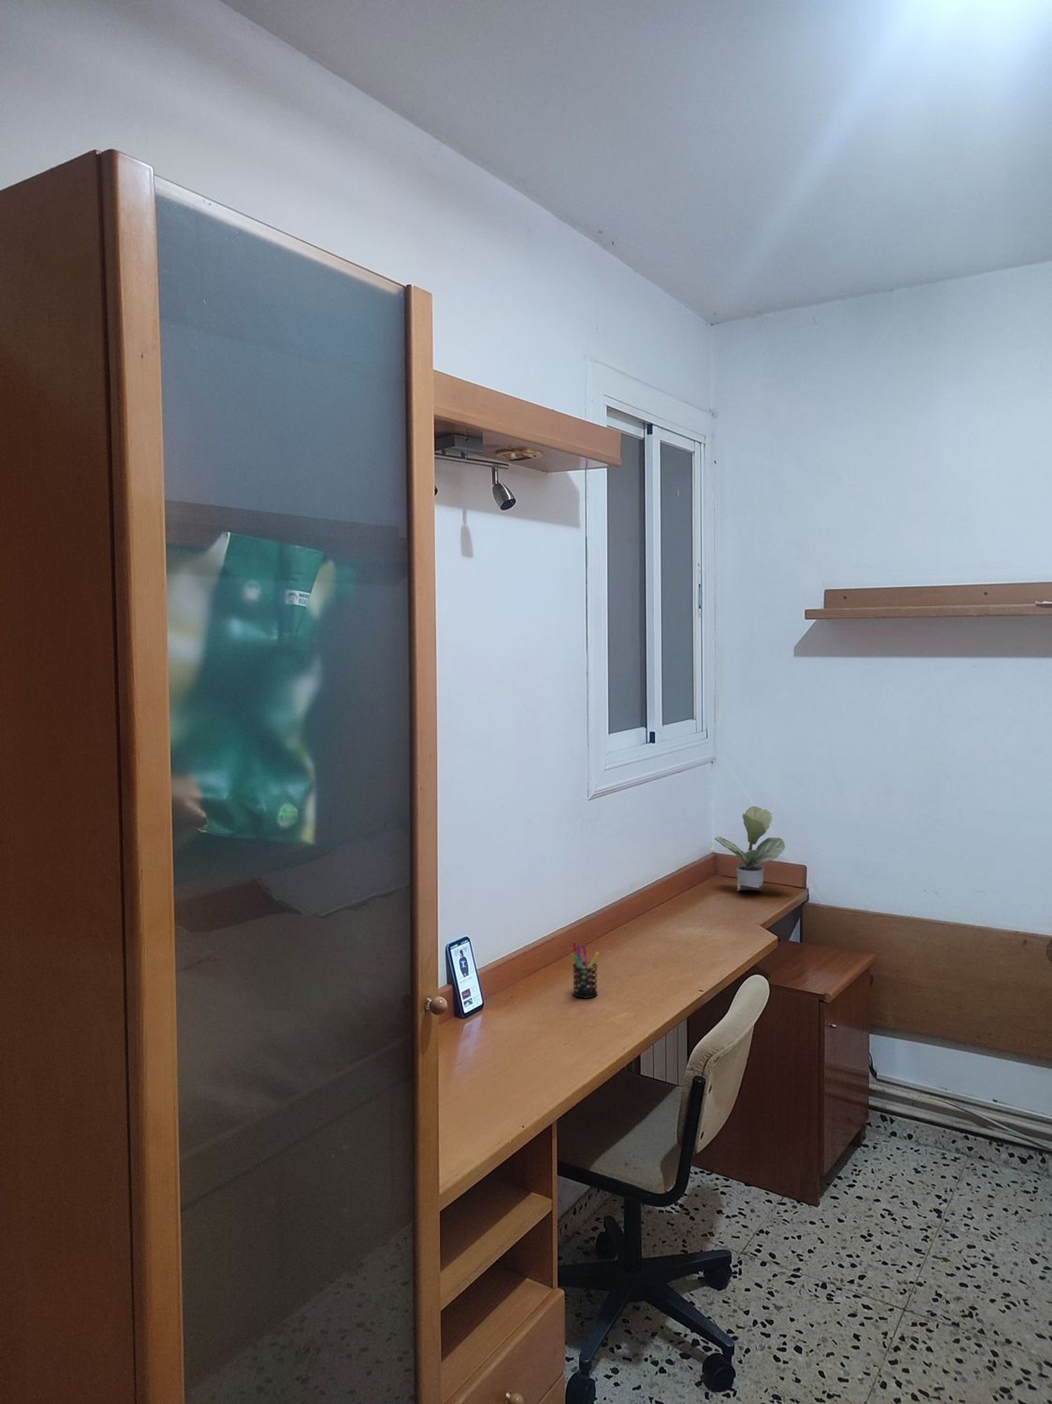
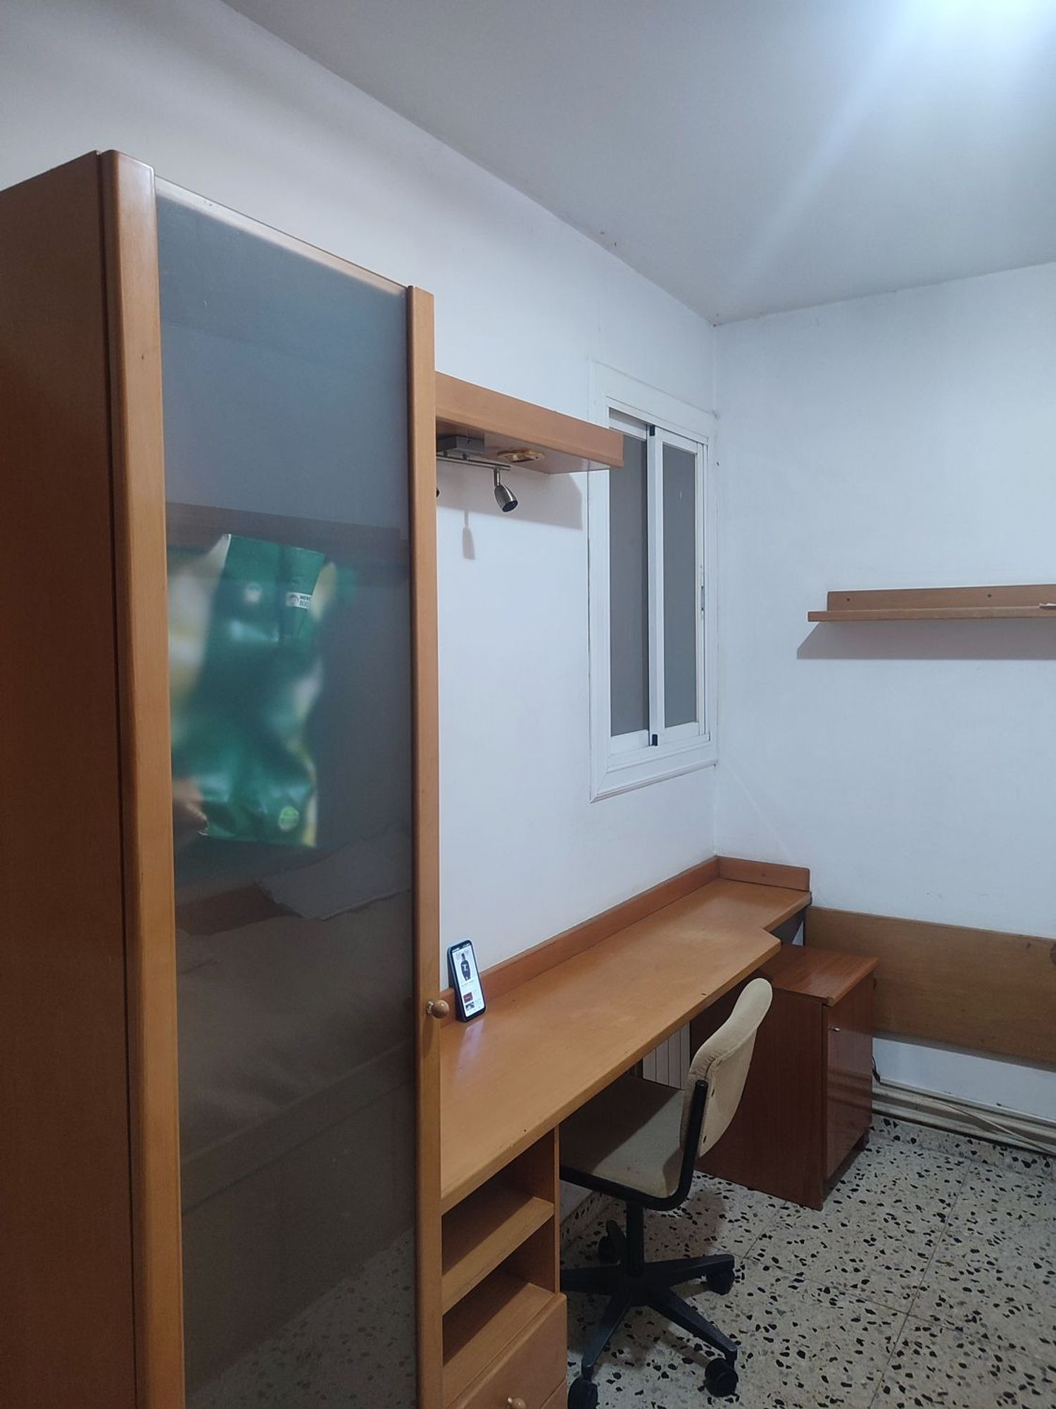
- pen holder [572,942,600,999]
- potted plant [713,806,786,891]
